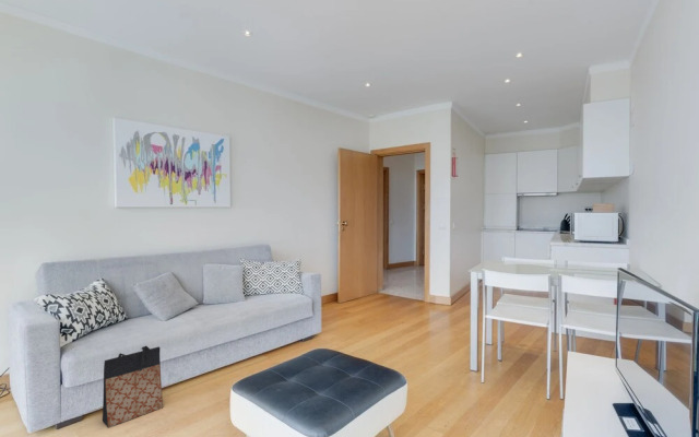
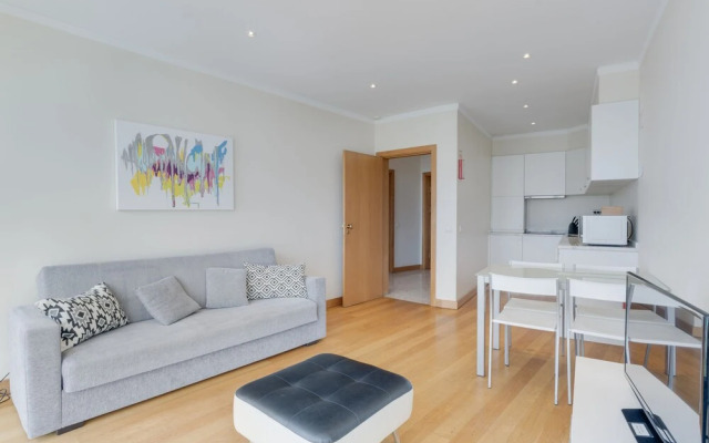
- bag [102,345,164,428]
